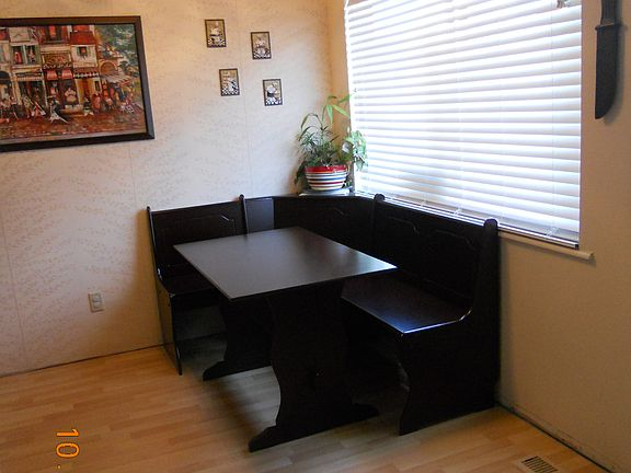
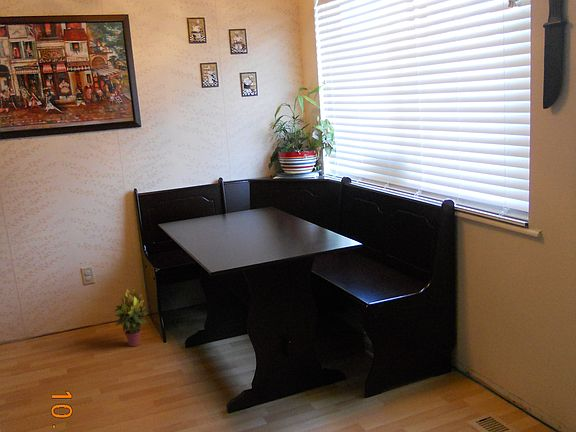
+ potted plant [114,287,148,347]
